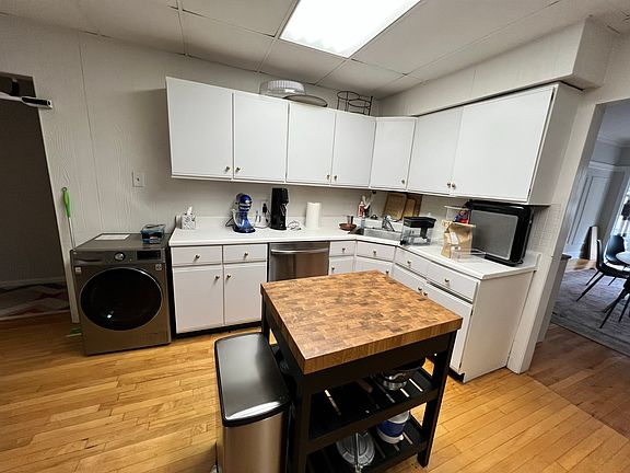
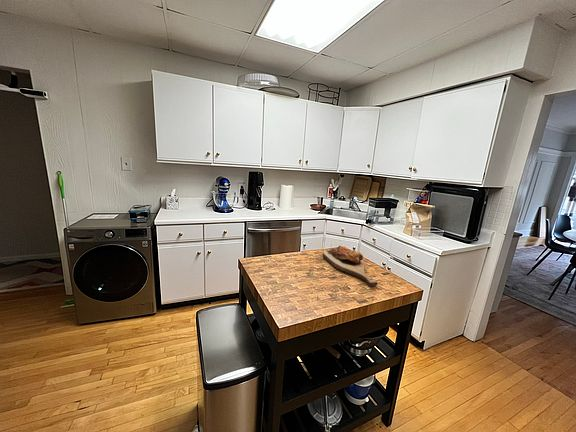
+ cutting board [322,245,379,287]
